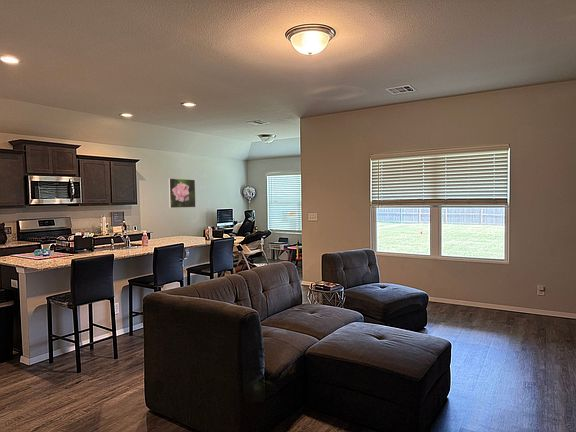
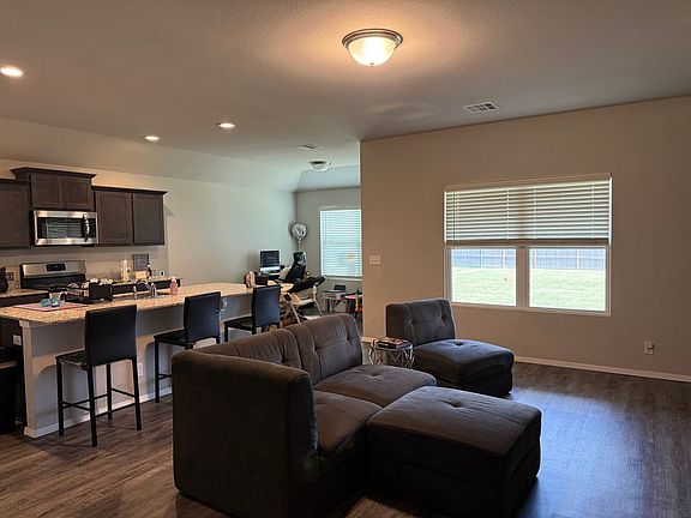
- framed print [168,177,197,209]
